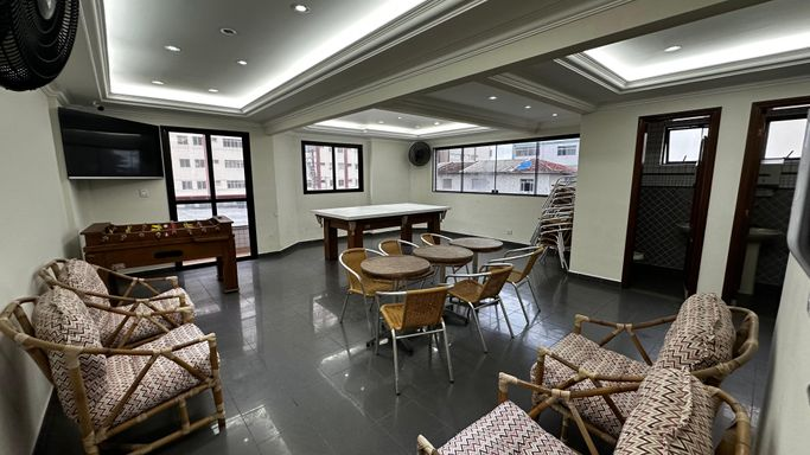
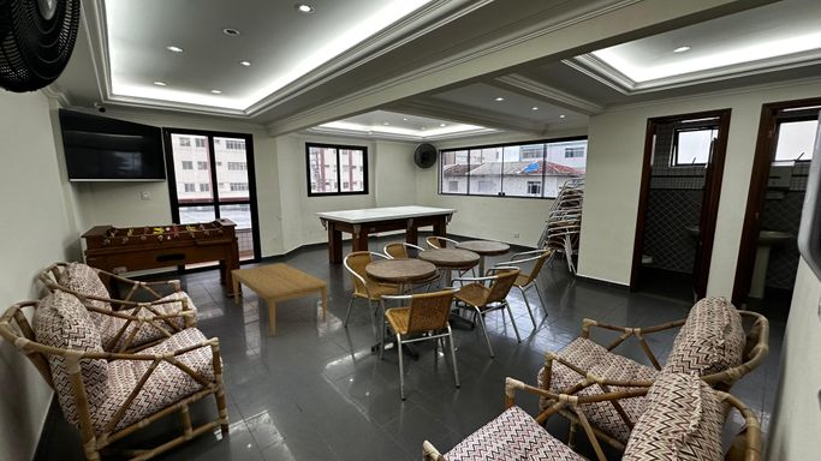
+ coffee table [230,262,328,337]
